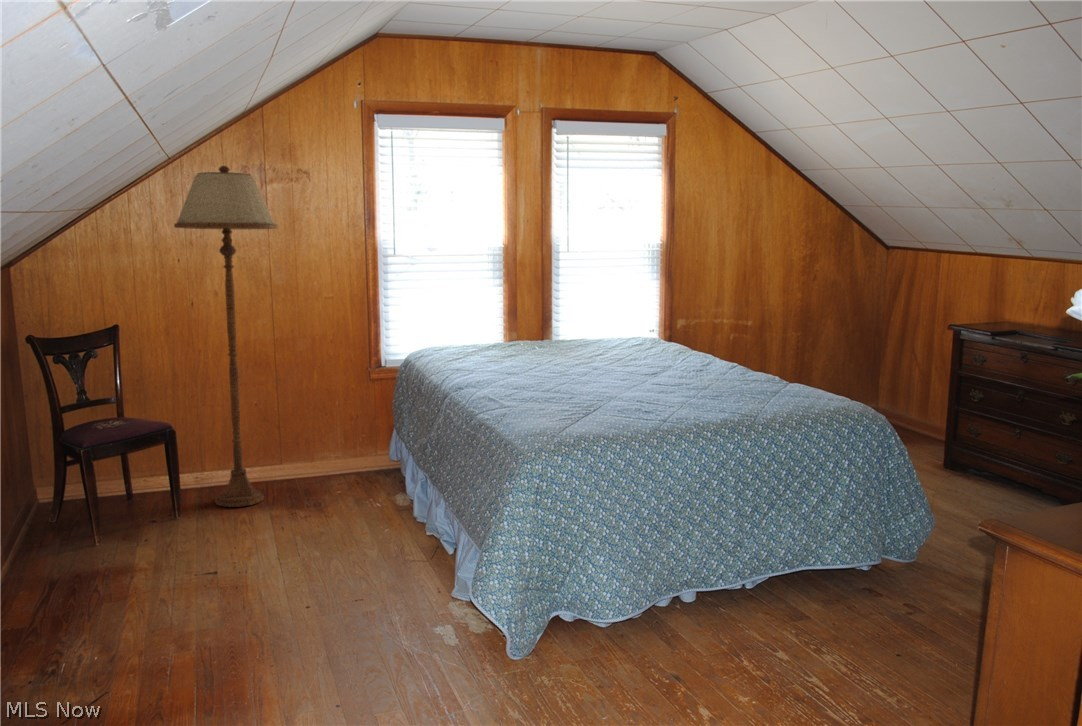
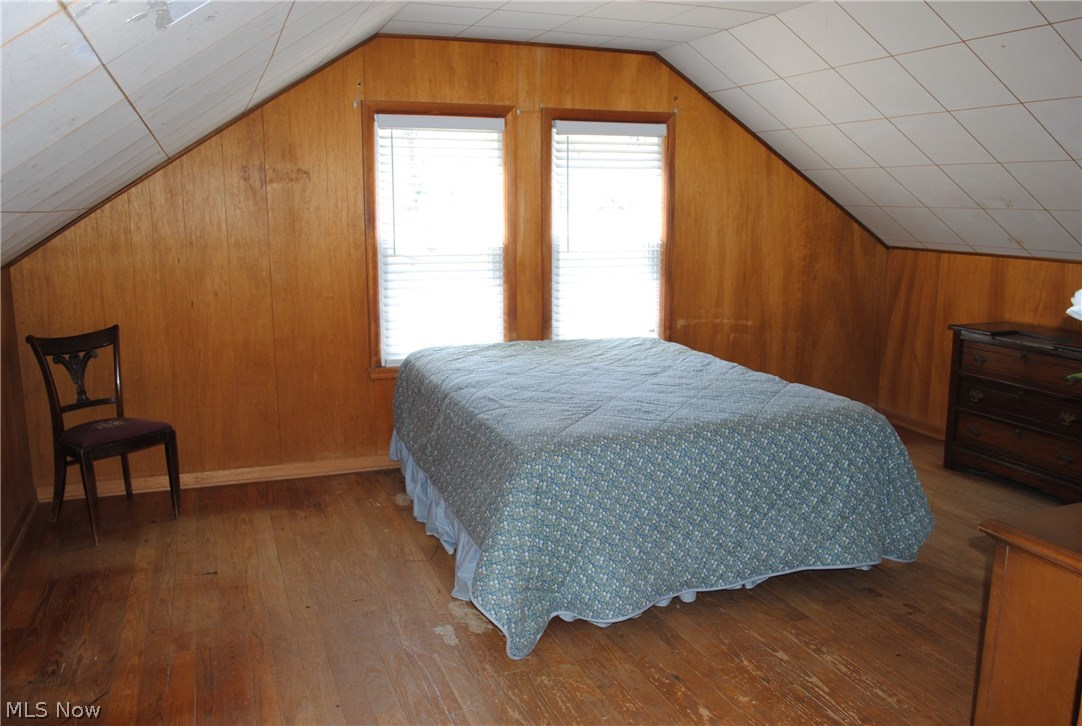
- floor lamp [173,165,279,508]
